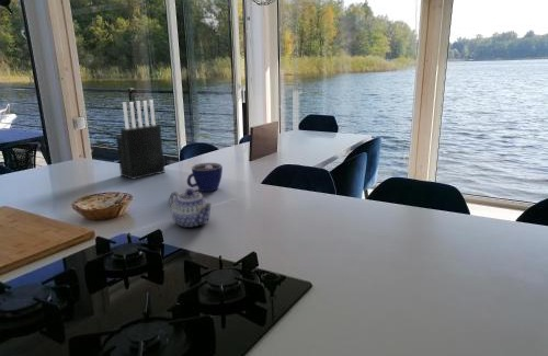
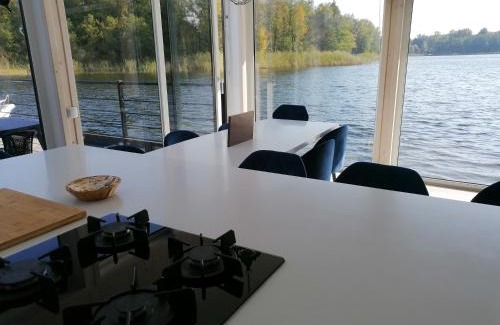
- cup [186,162,224,193]
- teapot [169,187,213,229]
- knife block [115,99,165,181]
